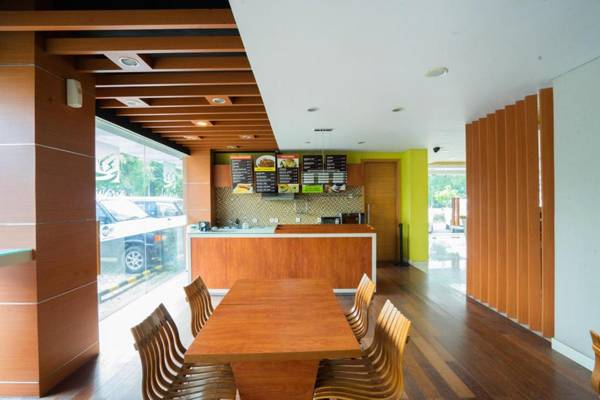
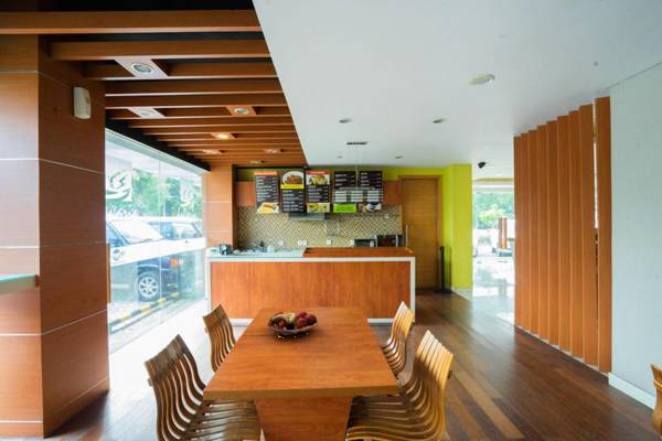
+ fruit basket [266,311,319,337]
